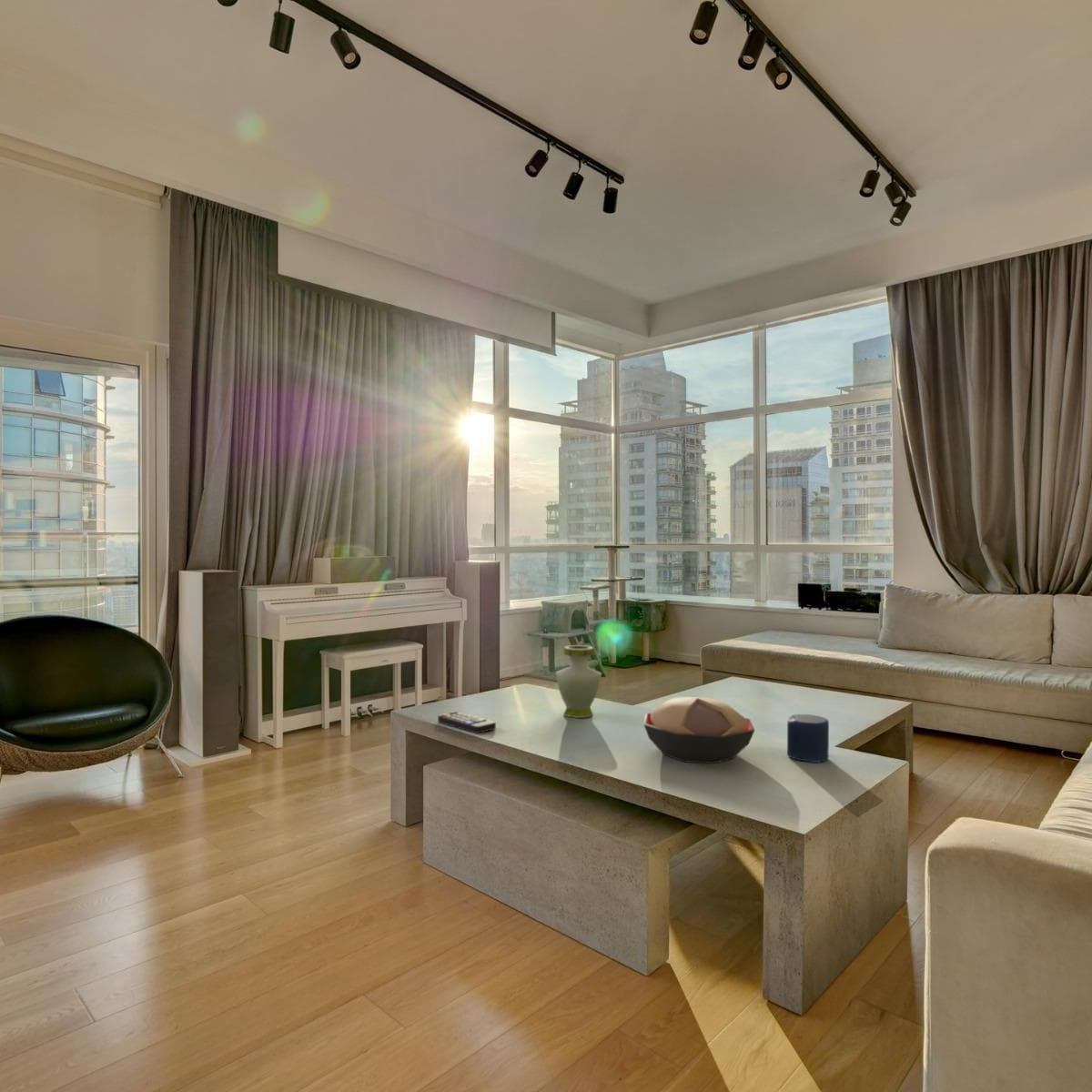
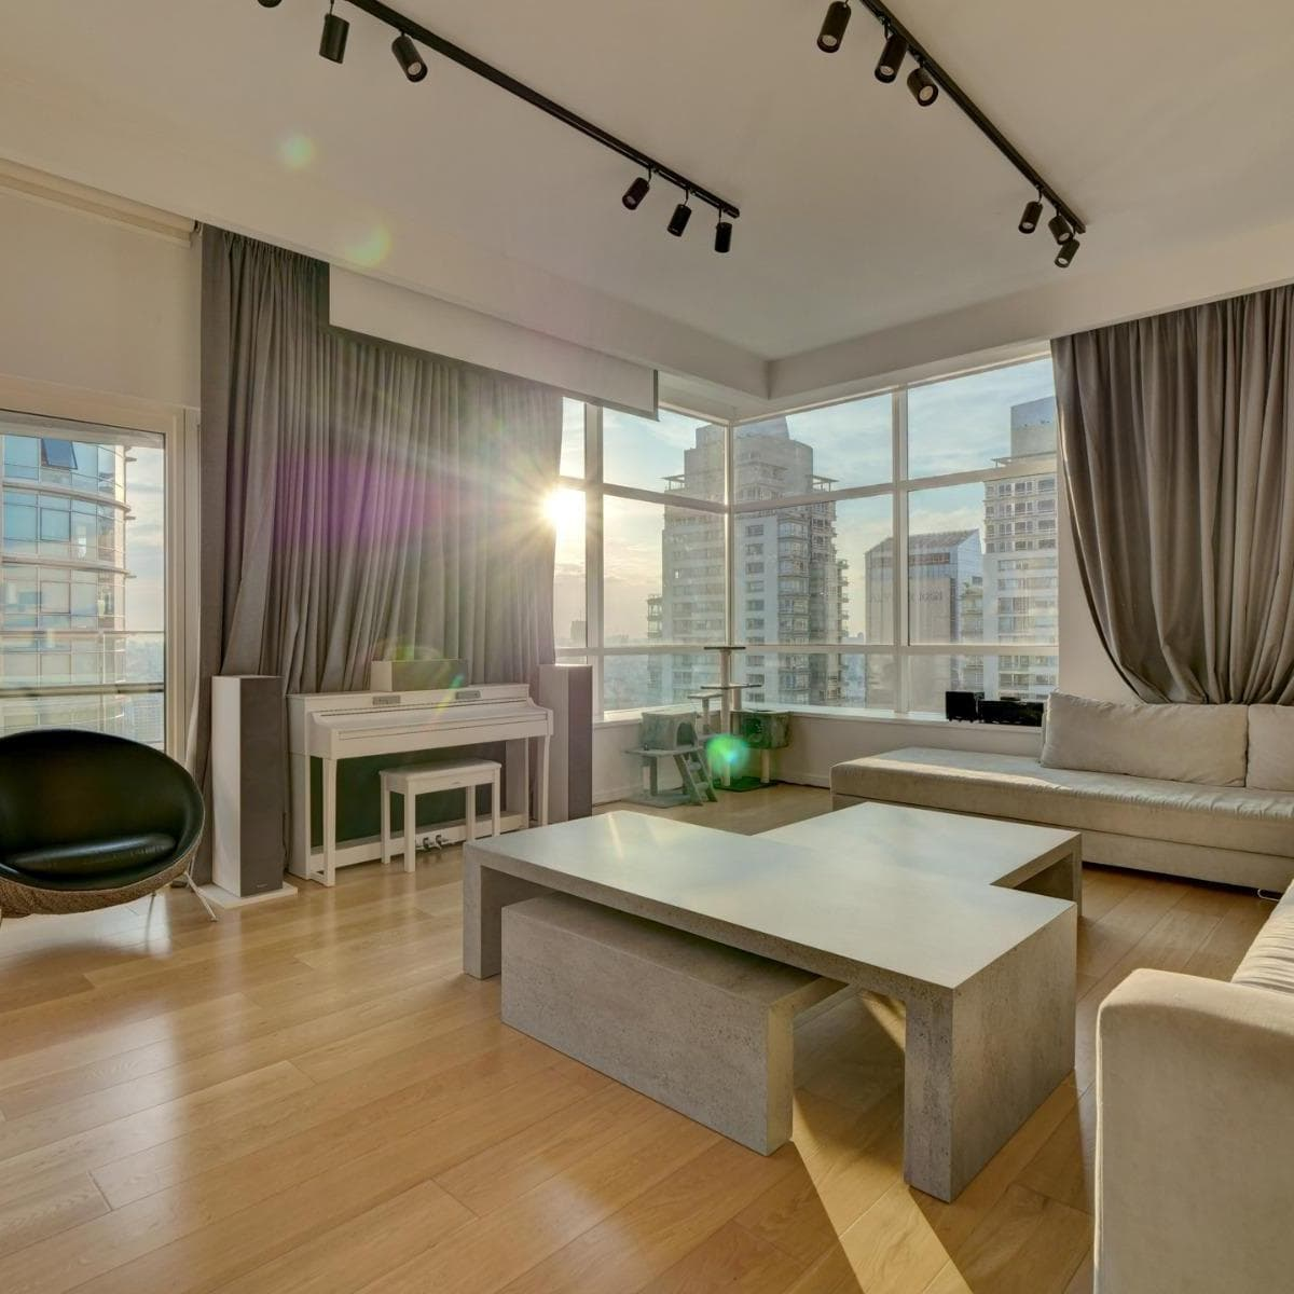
- remote control [437,711,497,734]
- decorative bowl [642,696,755,764]
- vase [554,644,602,719]
- candle [786,713,830,763]
